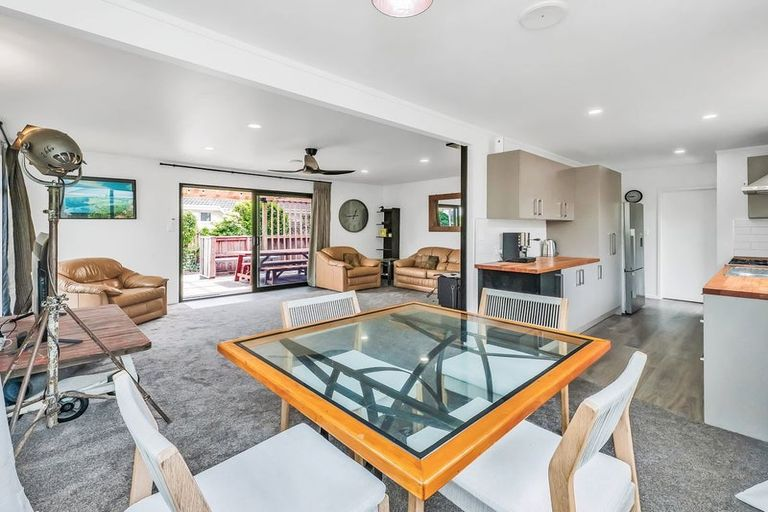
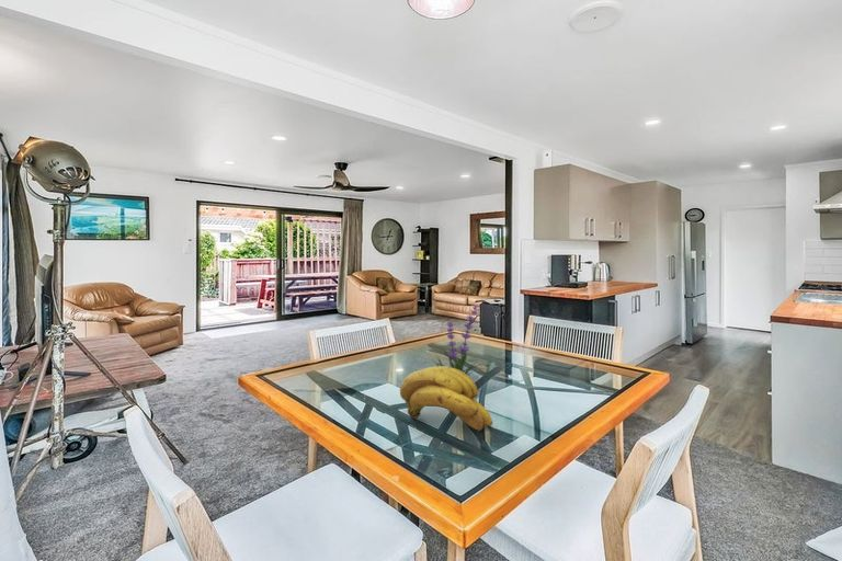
+ banana bunch [399,365,493,432]
+ plant [432,305,483,376]
